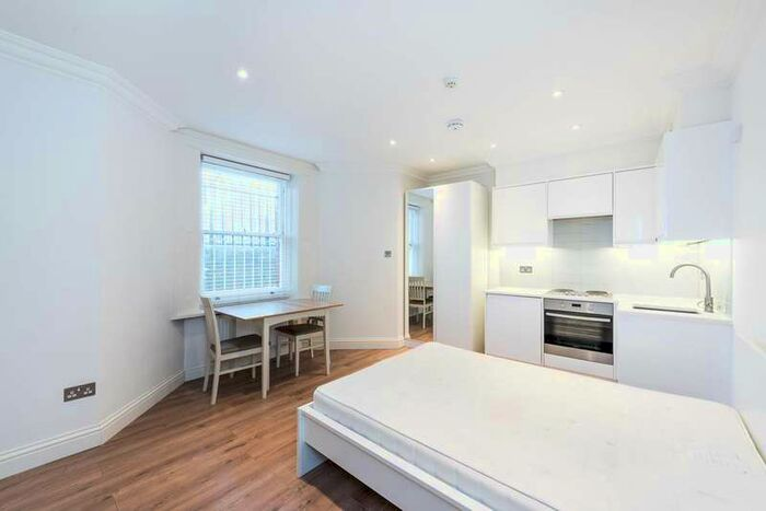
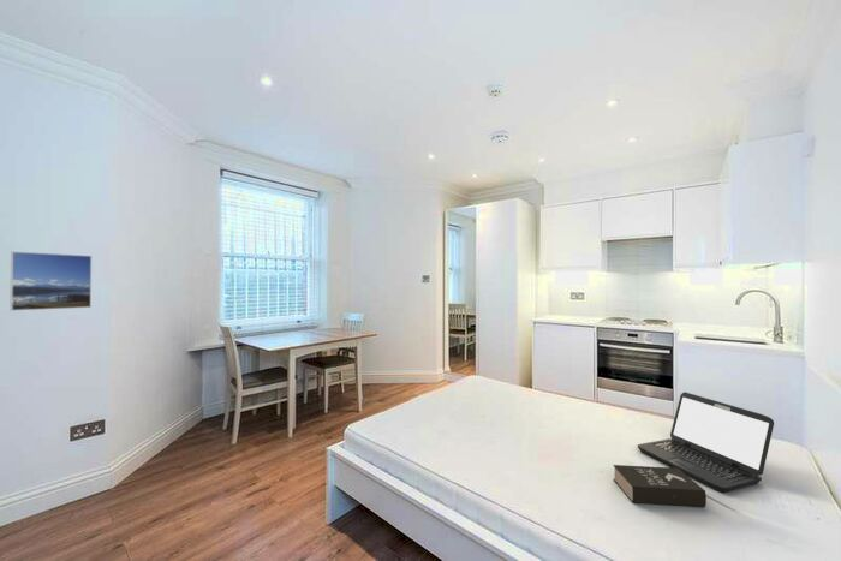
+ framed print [8,250,93,312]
+ laptop [637,392,775,494]
+ book [613,464,708,508]
